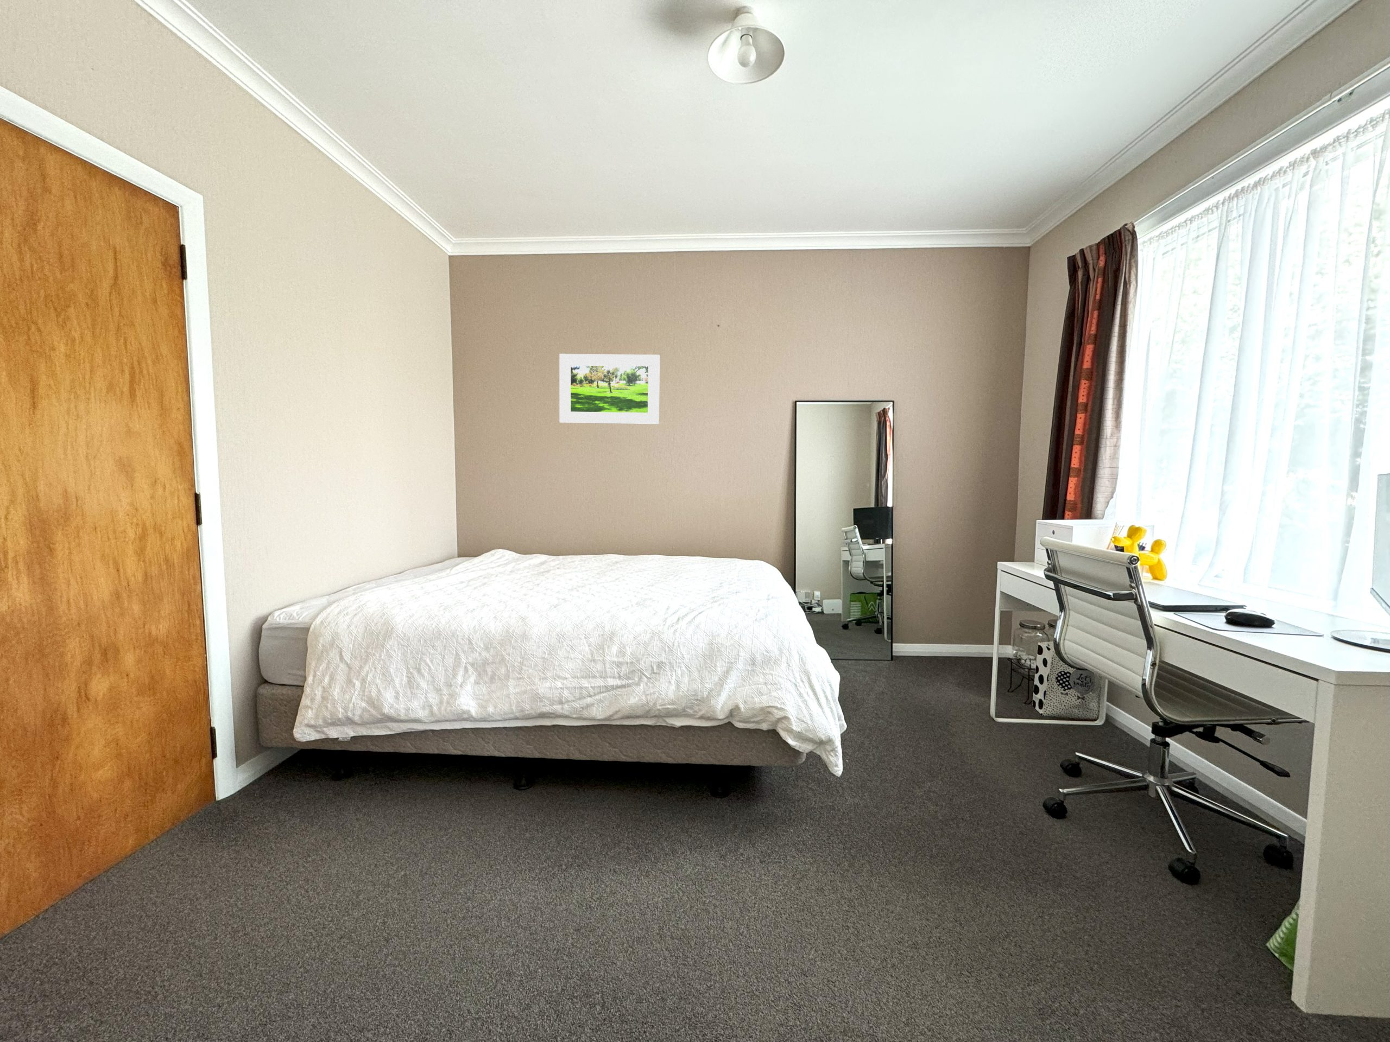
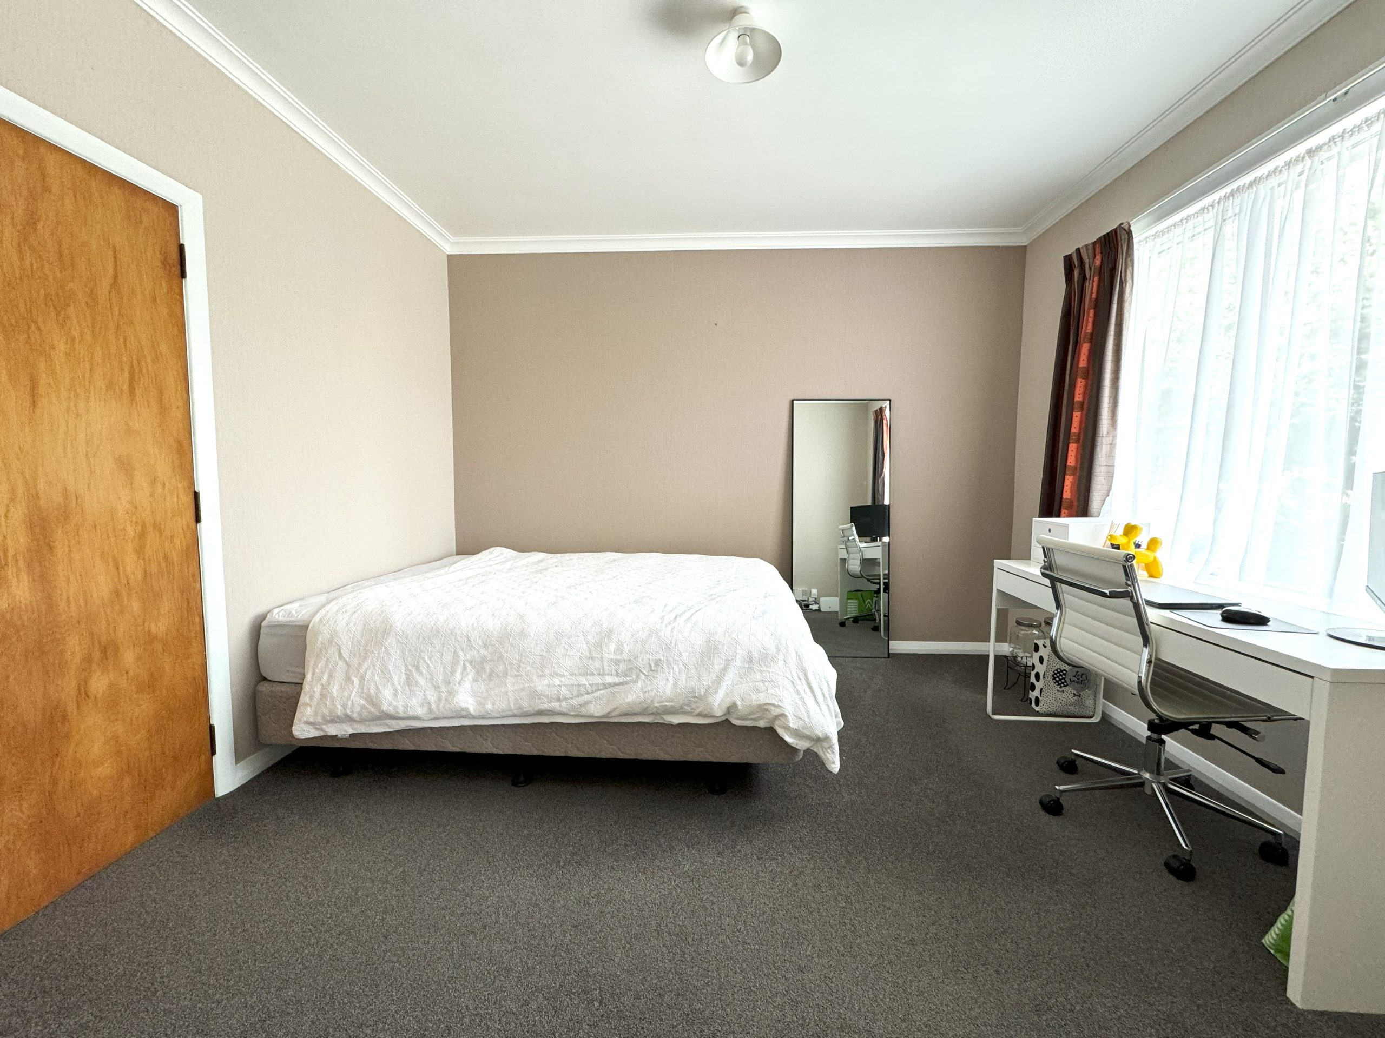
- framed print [558,354,661,425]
